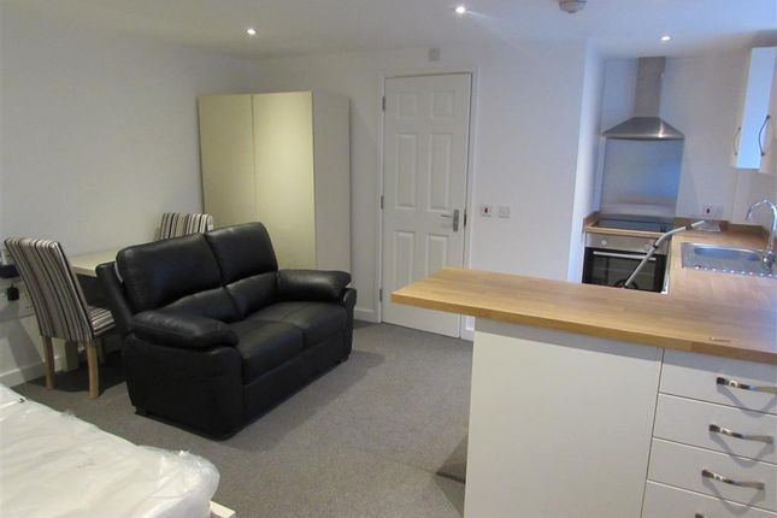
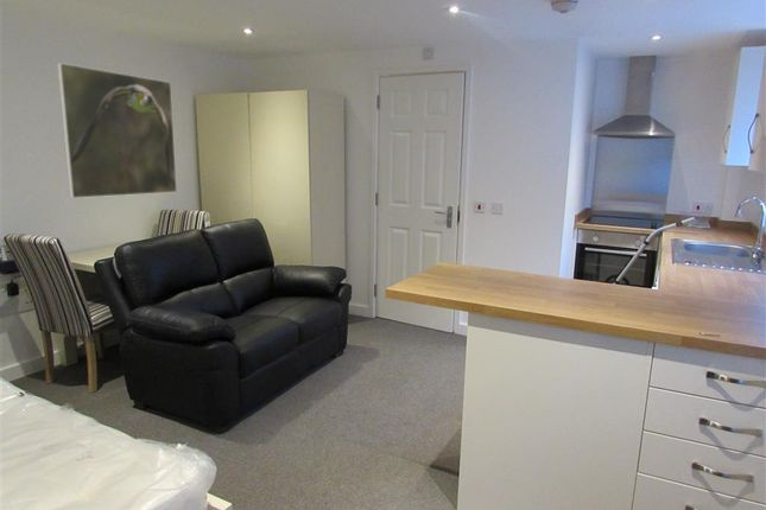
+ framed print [56,62,178,199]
